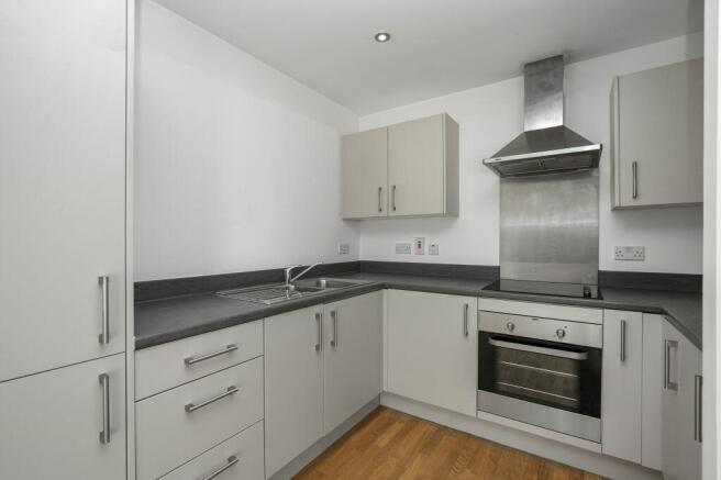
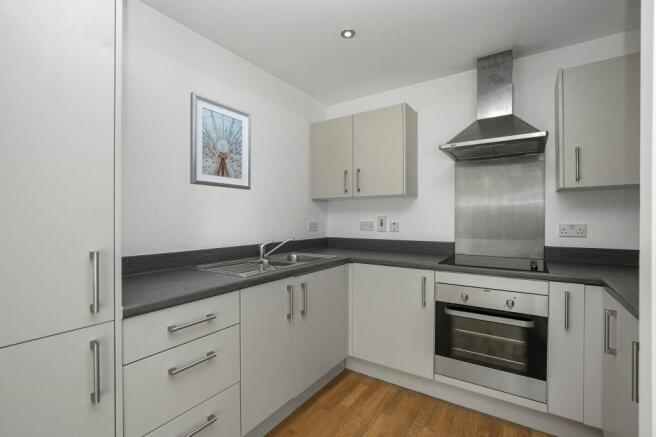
+ picture frame [189,91,252,191]
